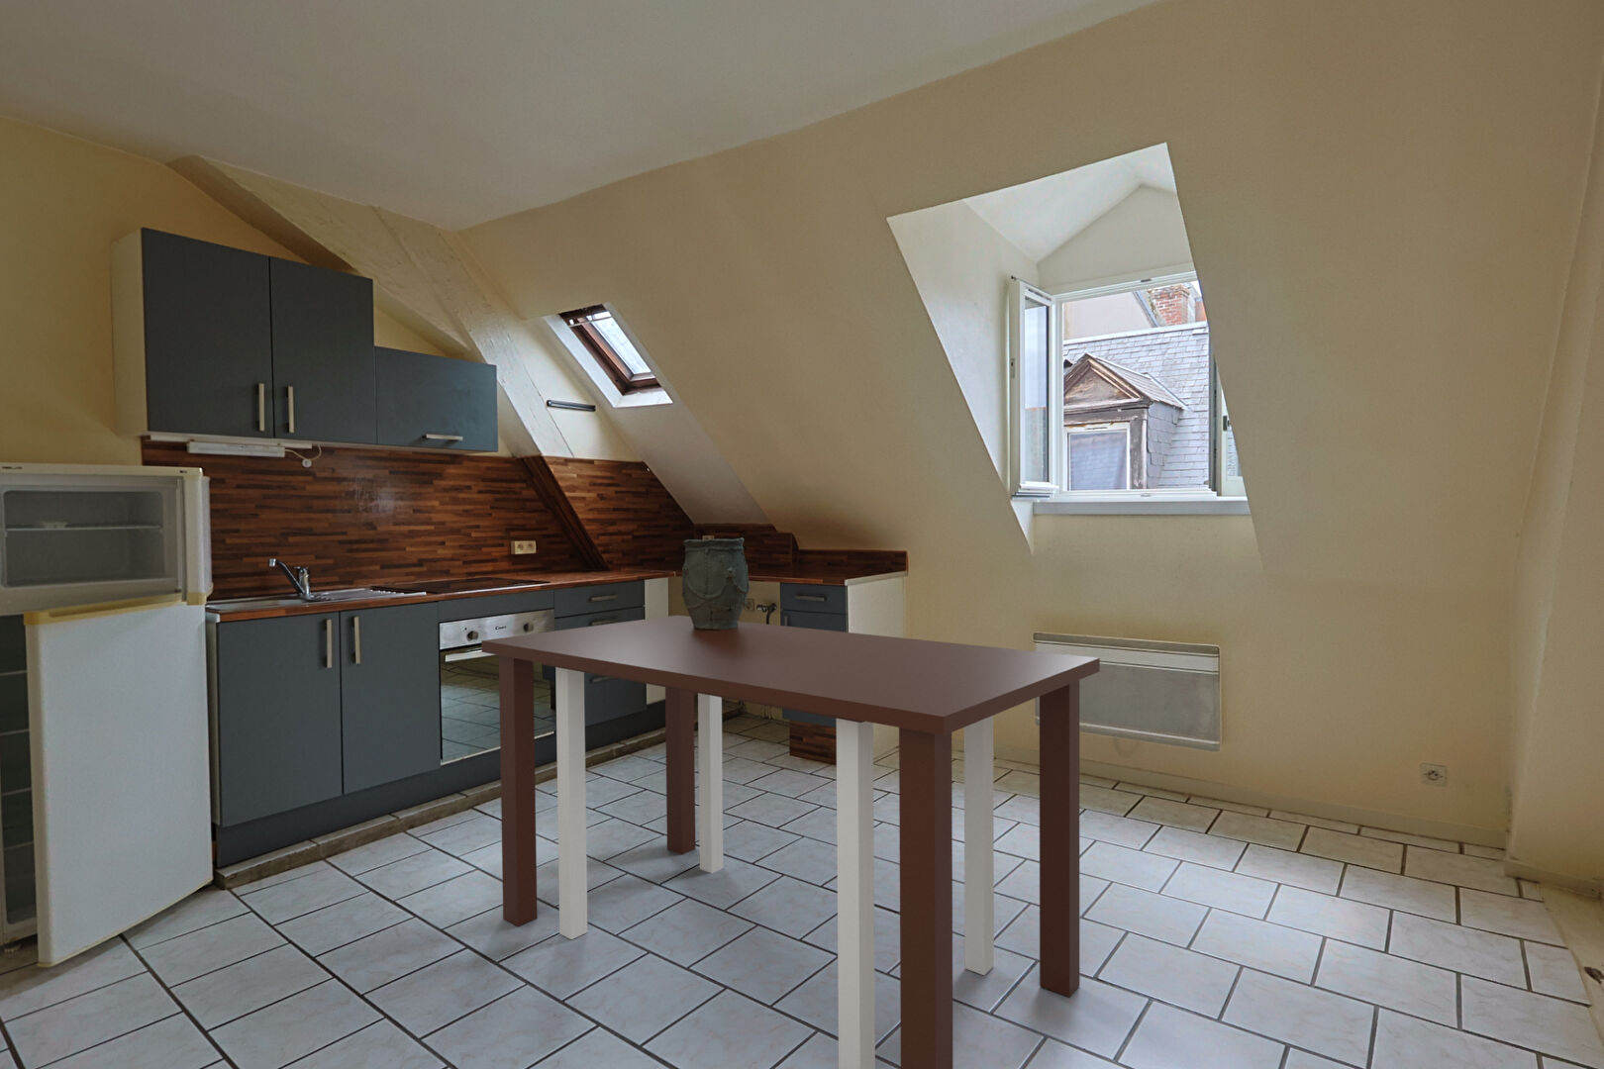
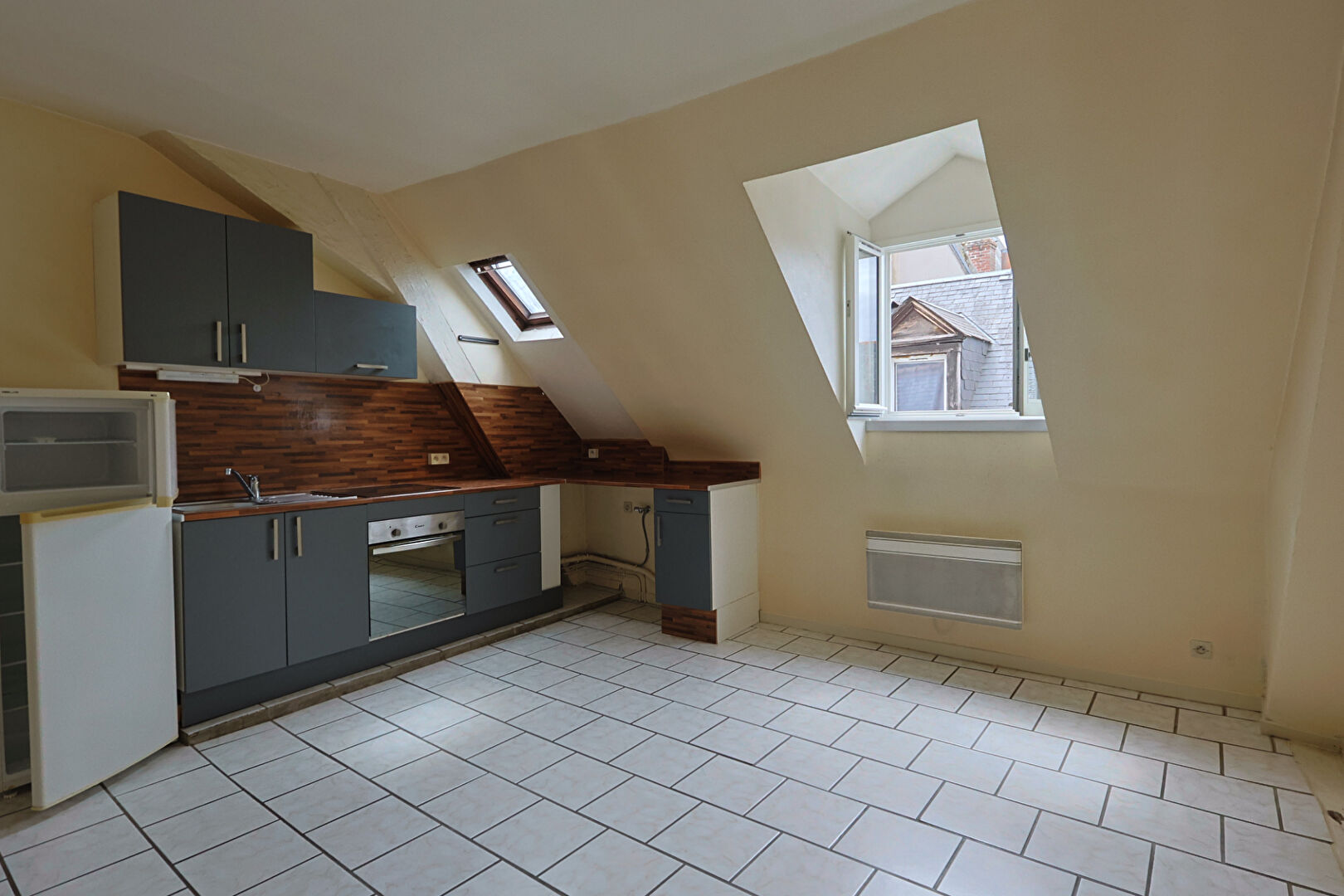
- vase [681,537,751,630]
- dining table [480,614,1102,1069]
